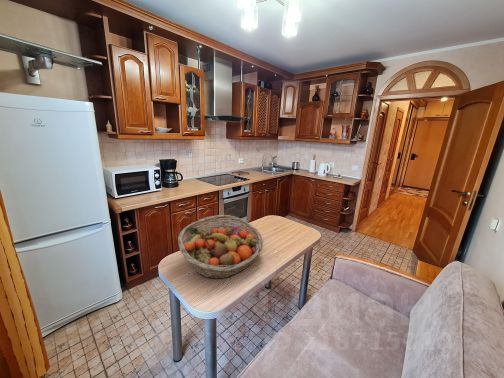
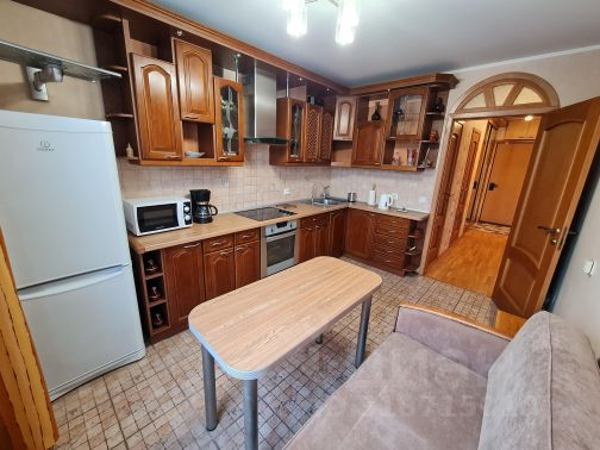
- fruit basket [177,214,264,280]
